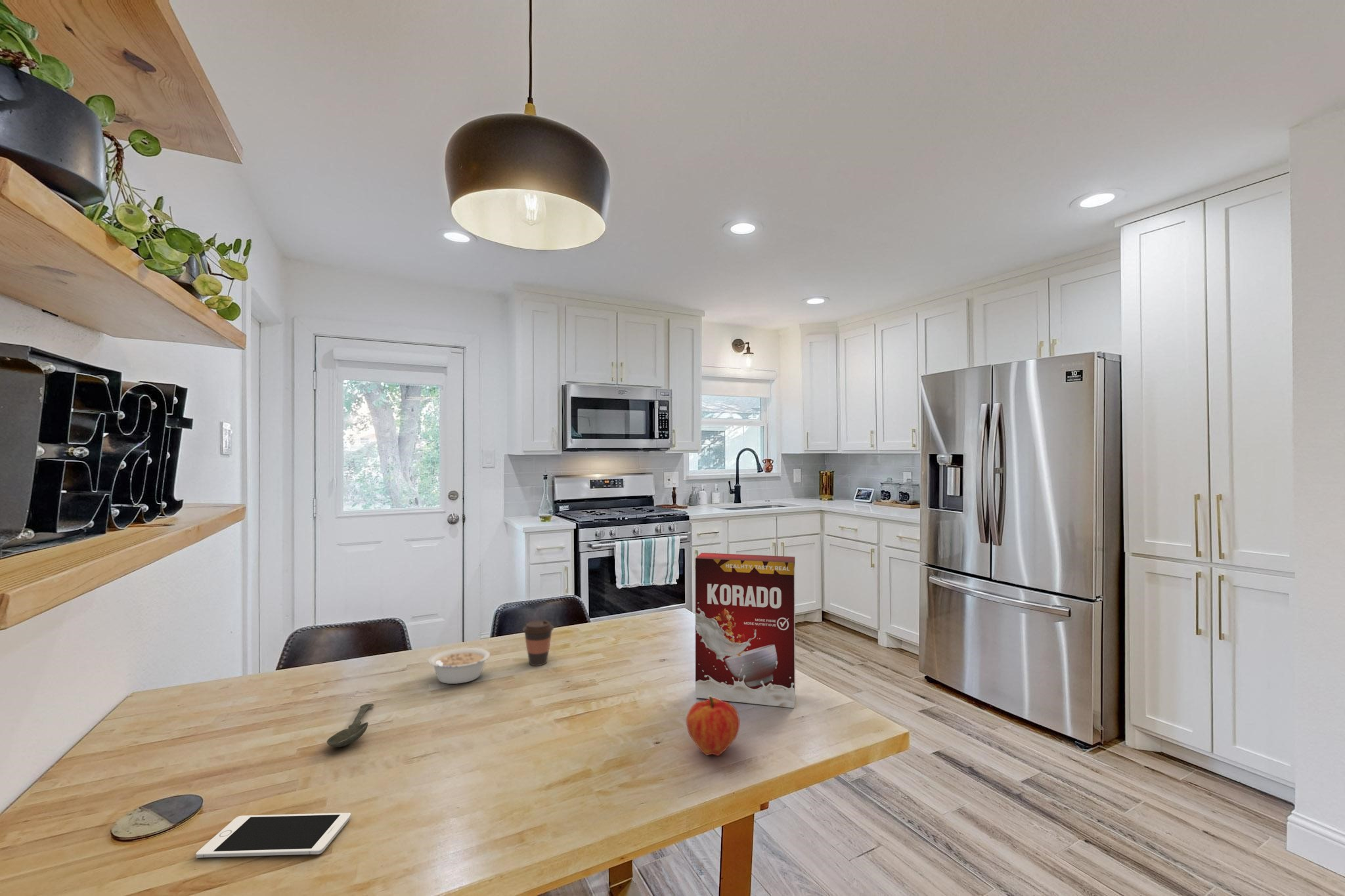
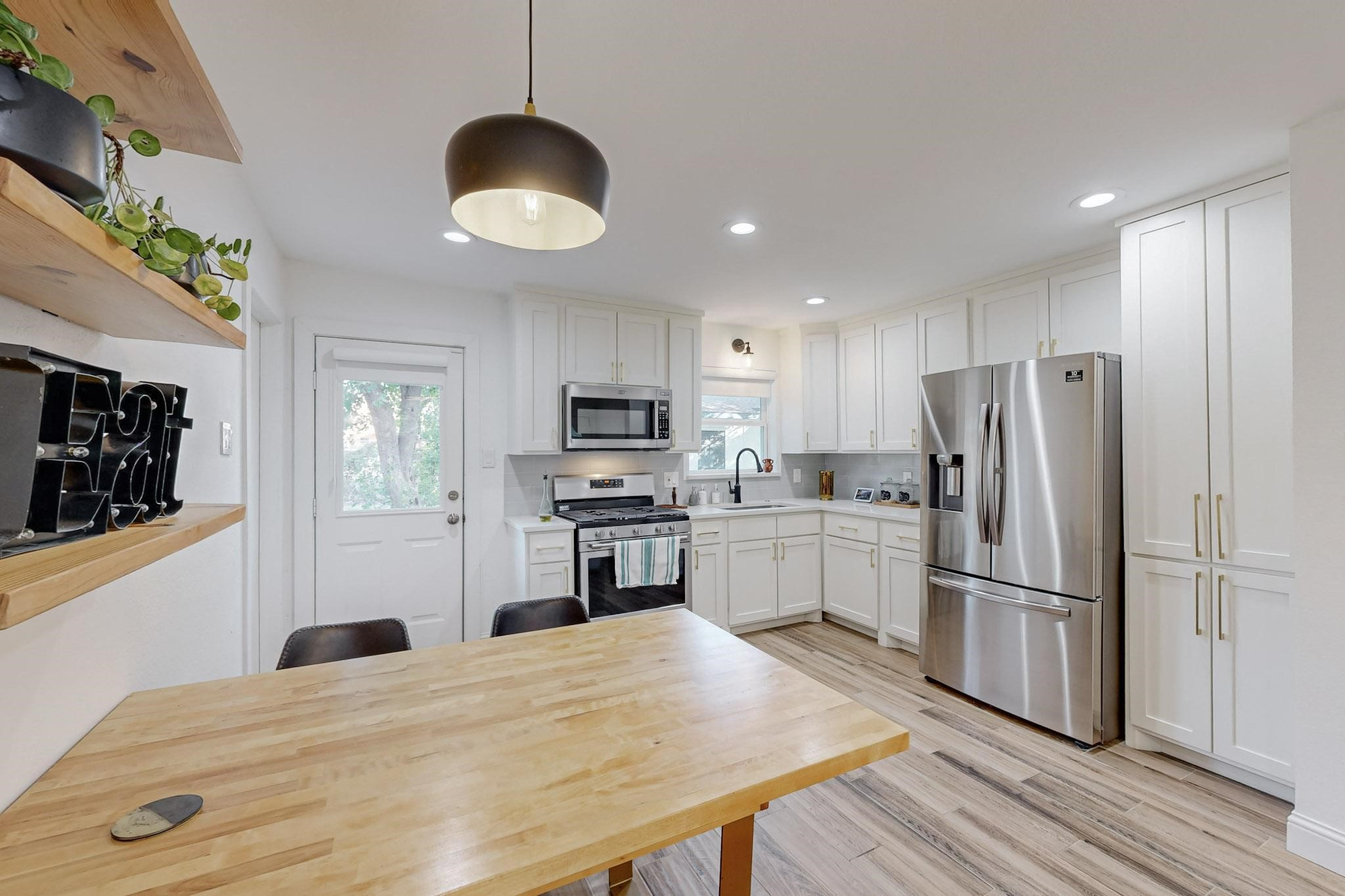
- cell phone [195,812,351,859]
- coffee cup [522,620,554,667]
- cereal box [695,552,796,709]
- legume [428,647,491,685]
- fruit [686,696,740,757]
- spoon [326,703,374,748]
